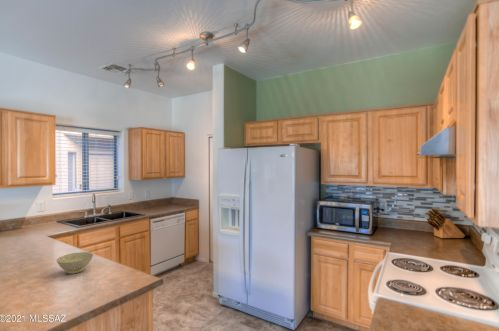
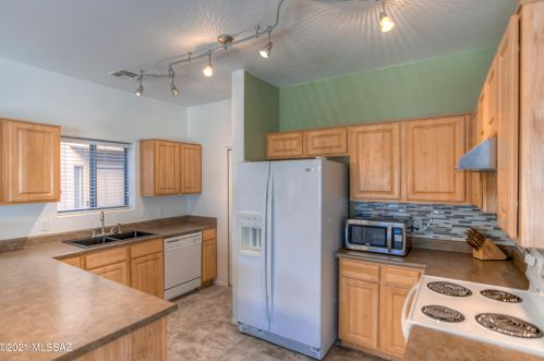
- bowl [55,251,94,275]
